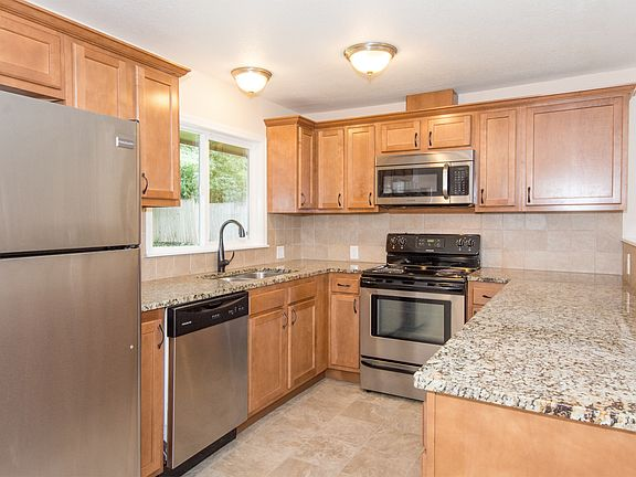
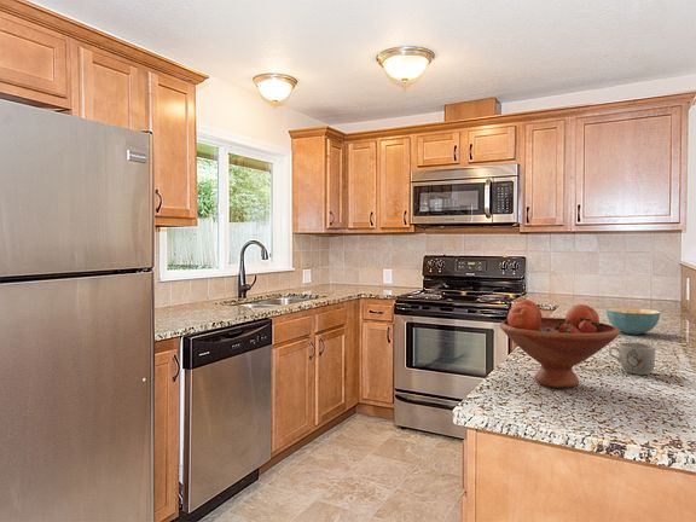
+ mug [608,341,656,376]
+ cereal bowl [605,307,661,336]
+ fruit bowl [499,298,621,389]
